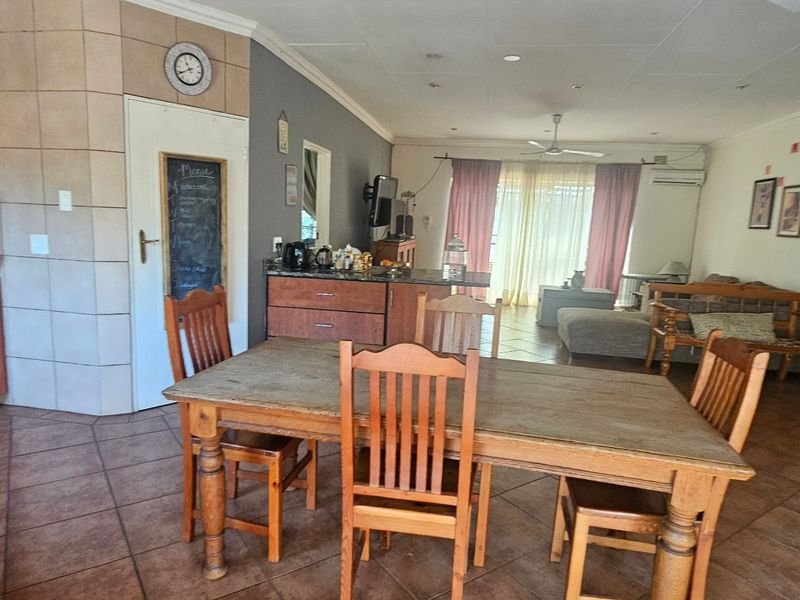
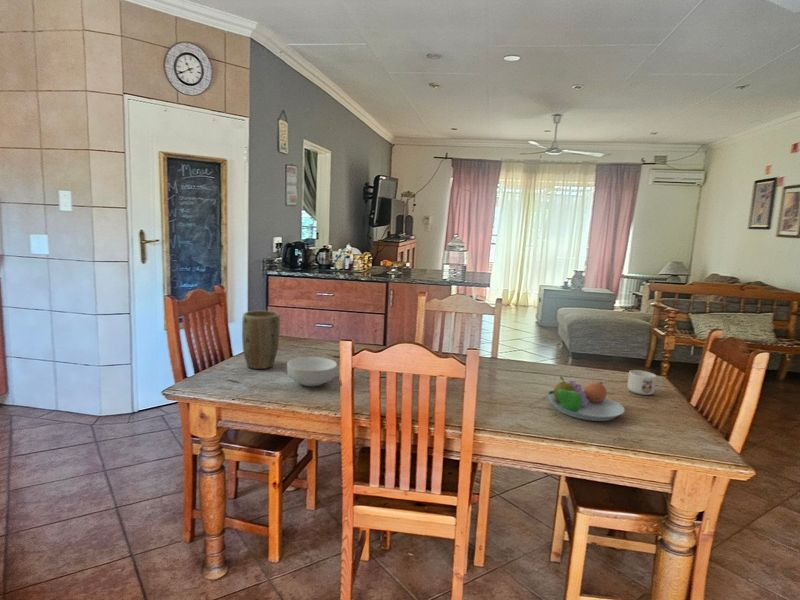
+ cereal bowl [286,356,338,387]
+ mug [626,369,664,396]
+ fruit bowl [547,375,626,422]
+ plant pot [241,310,281,370]
